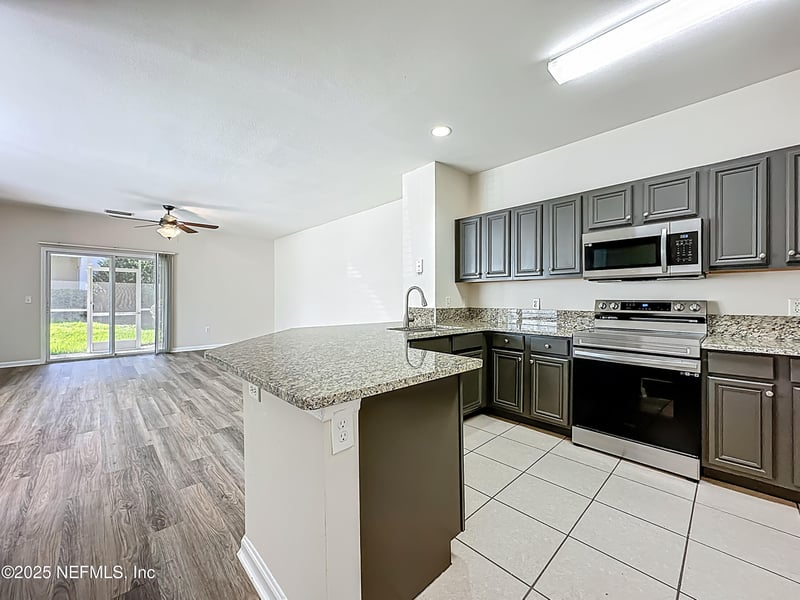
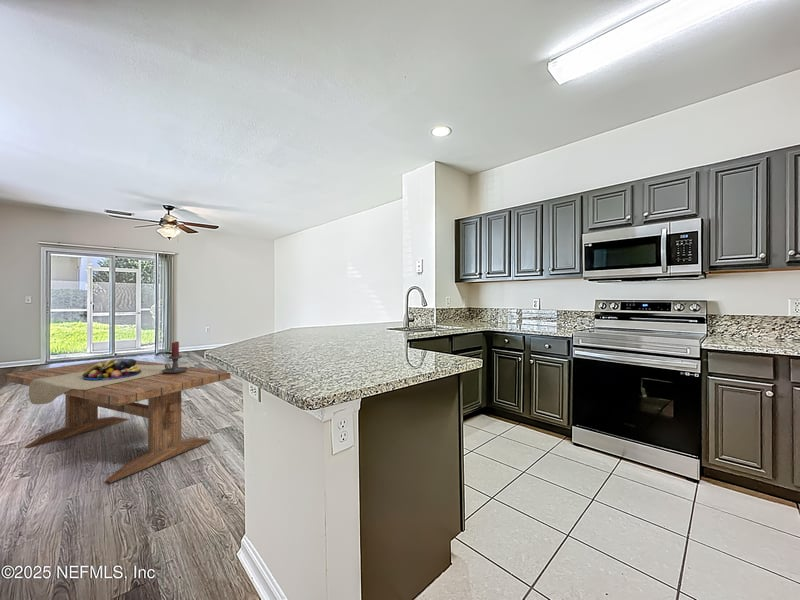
+ candle holder [162,341,188,374]
+ fruit bowl [82,358,141,380]
+ dining table [4,357,232,484]
